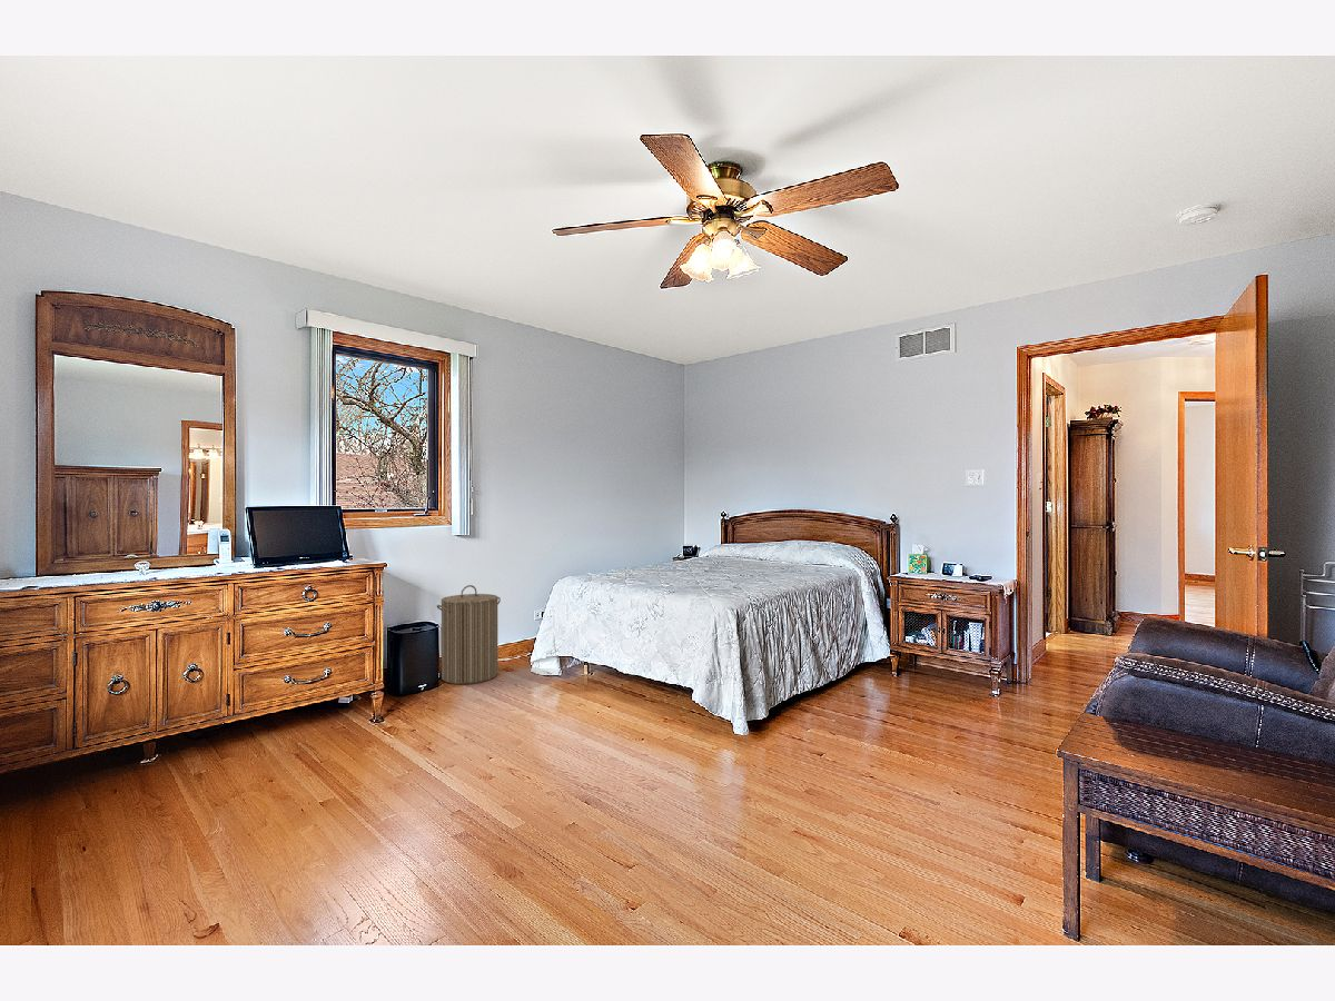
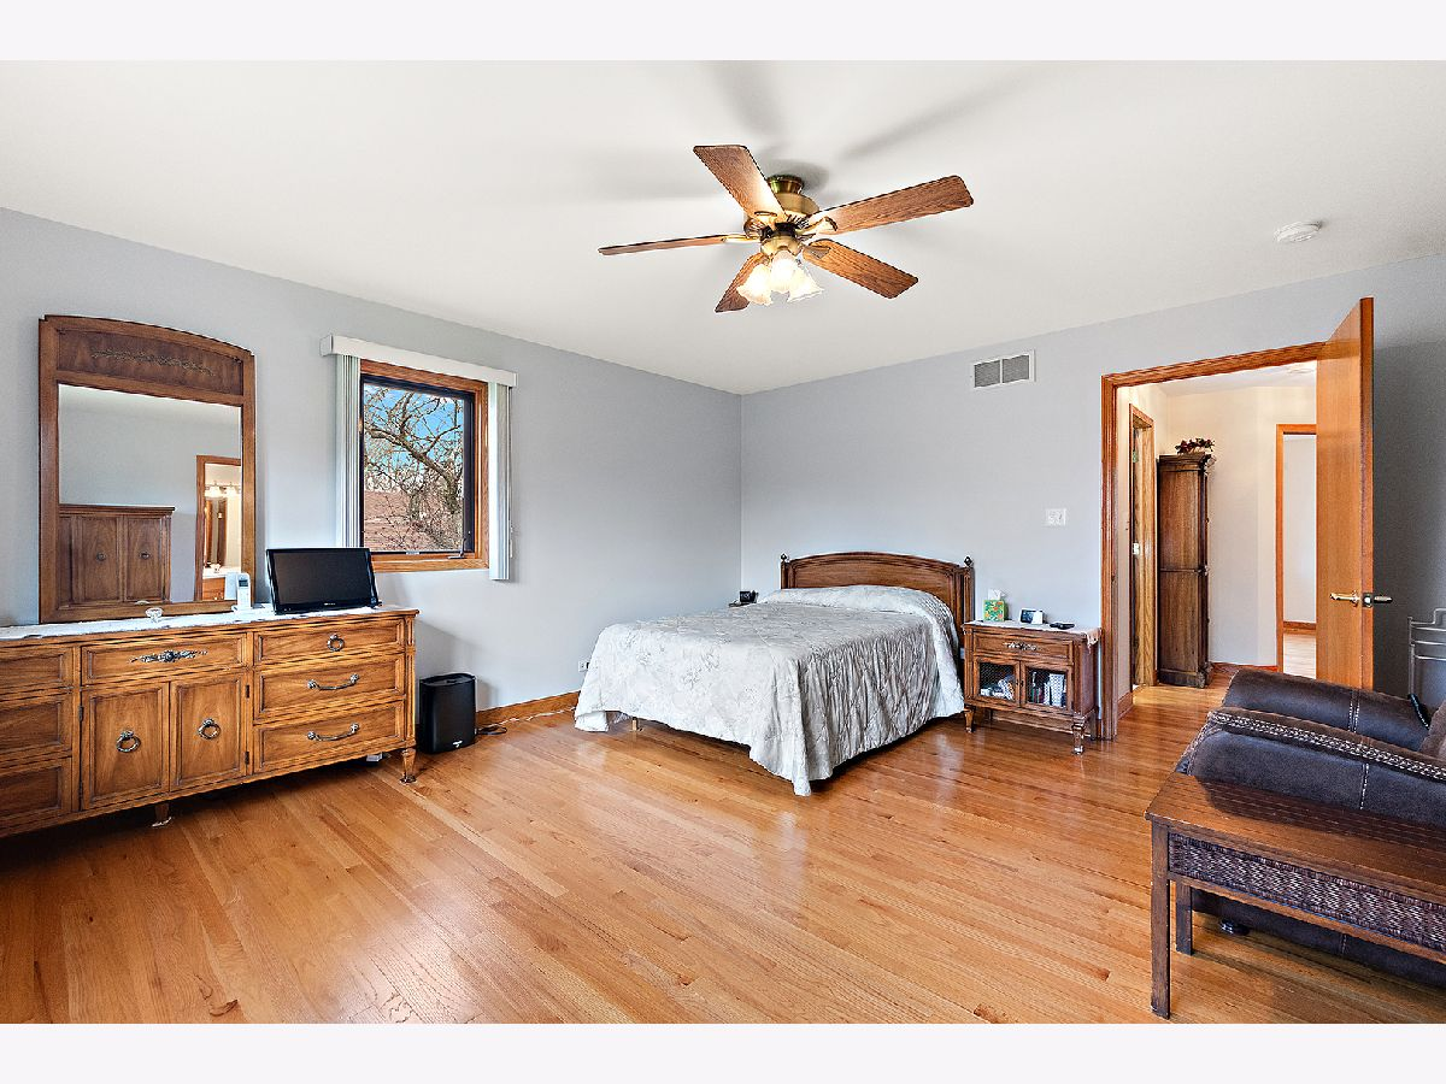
- laundry hamper [436,584,502,685]
